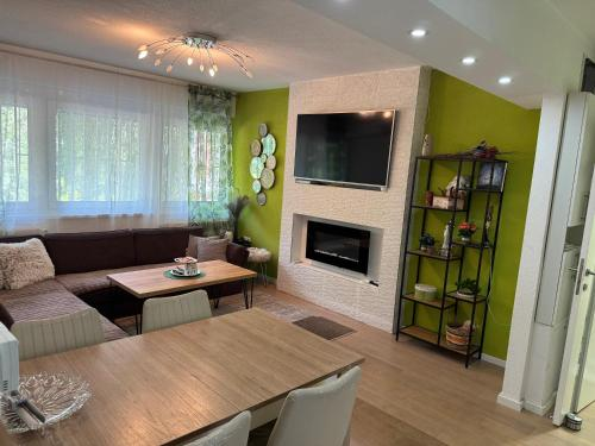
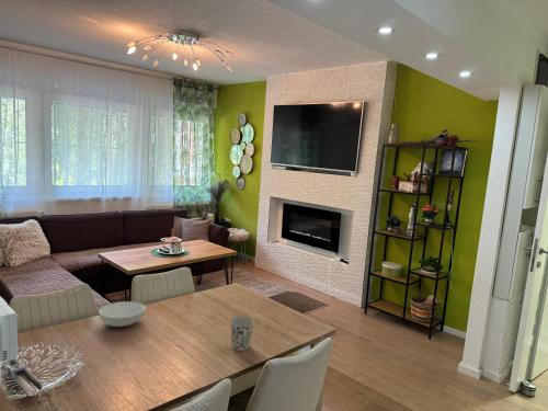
+ serving bowl [98,300,146,328]
+ cup [229,315,255,352]
